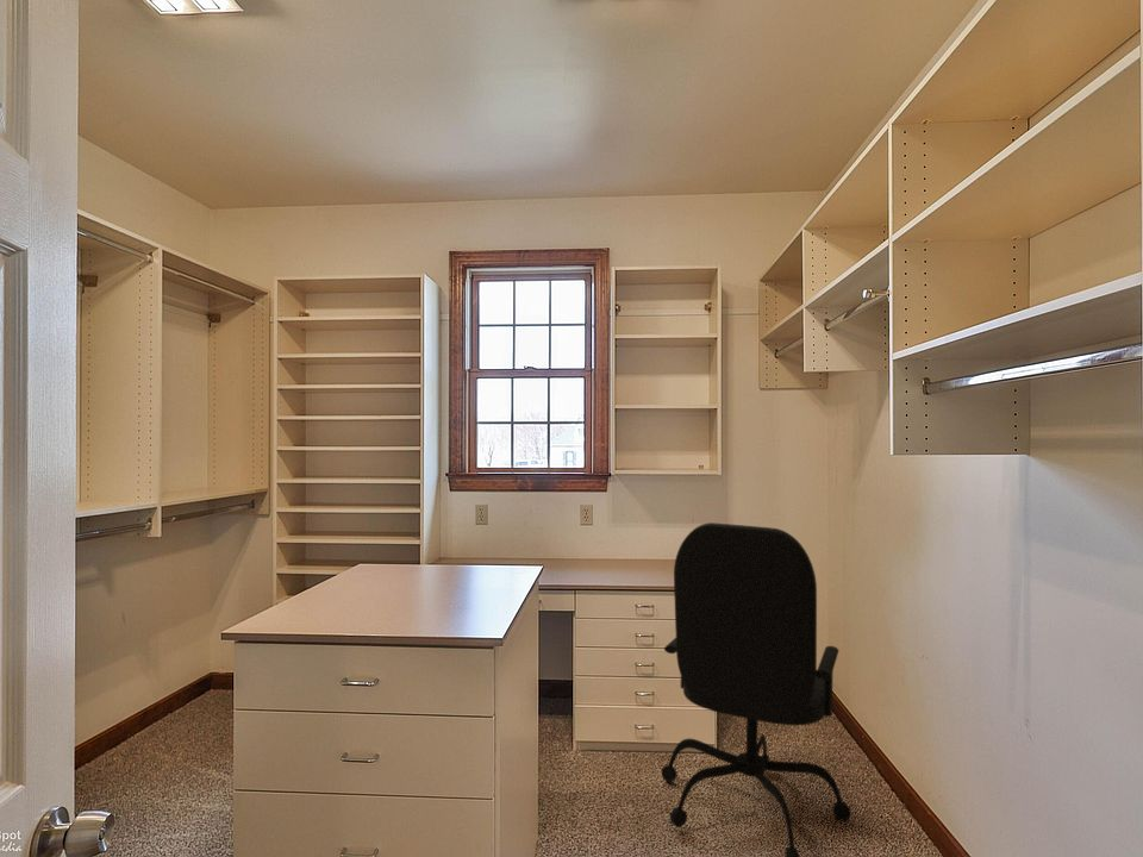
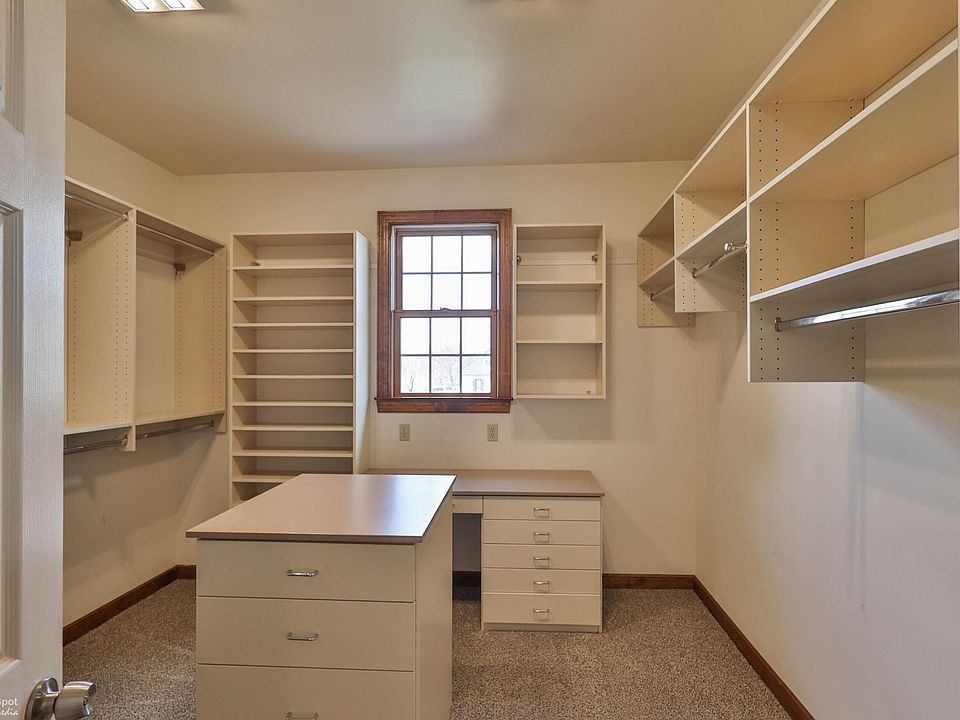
- office chair [661,521,852,857]
